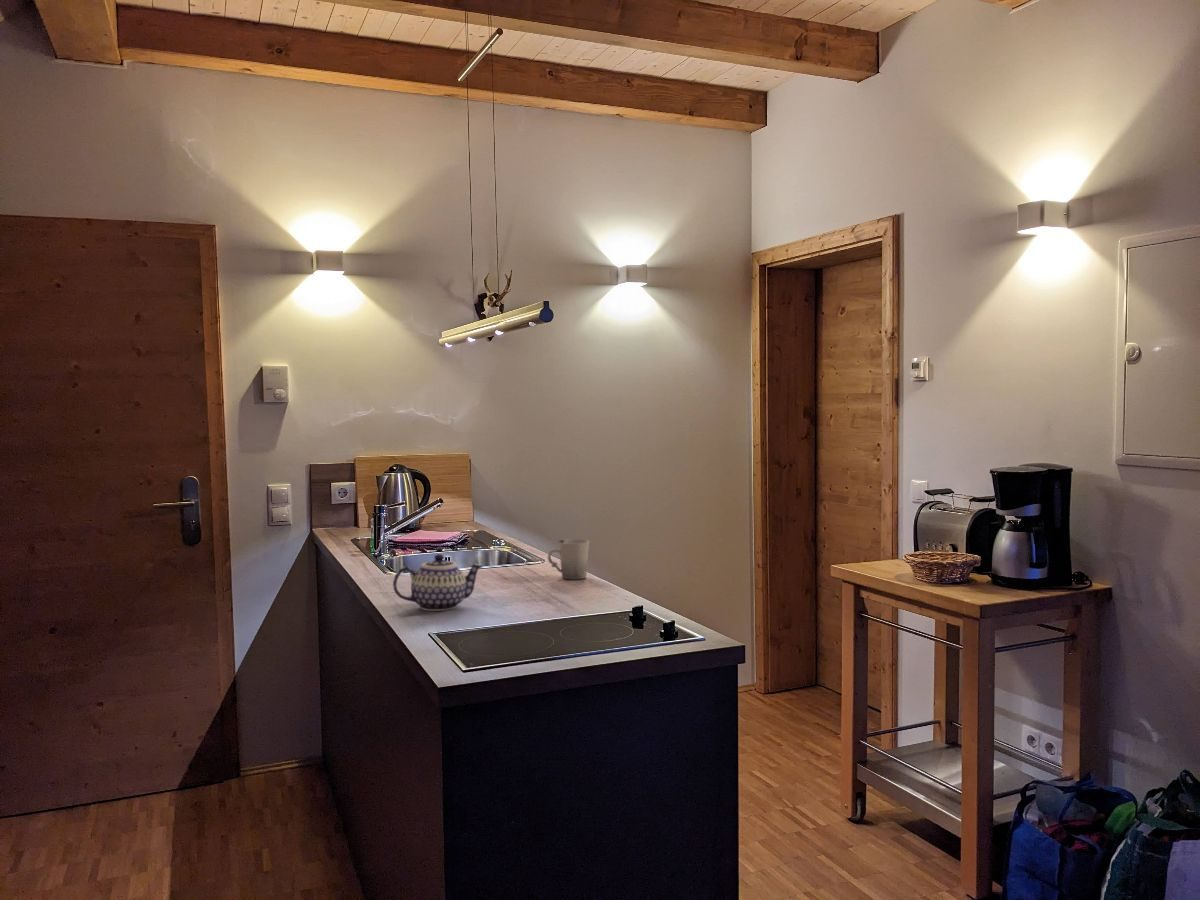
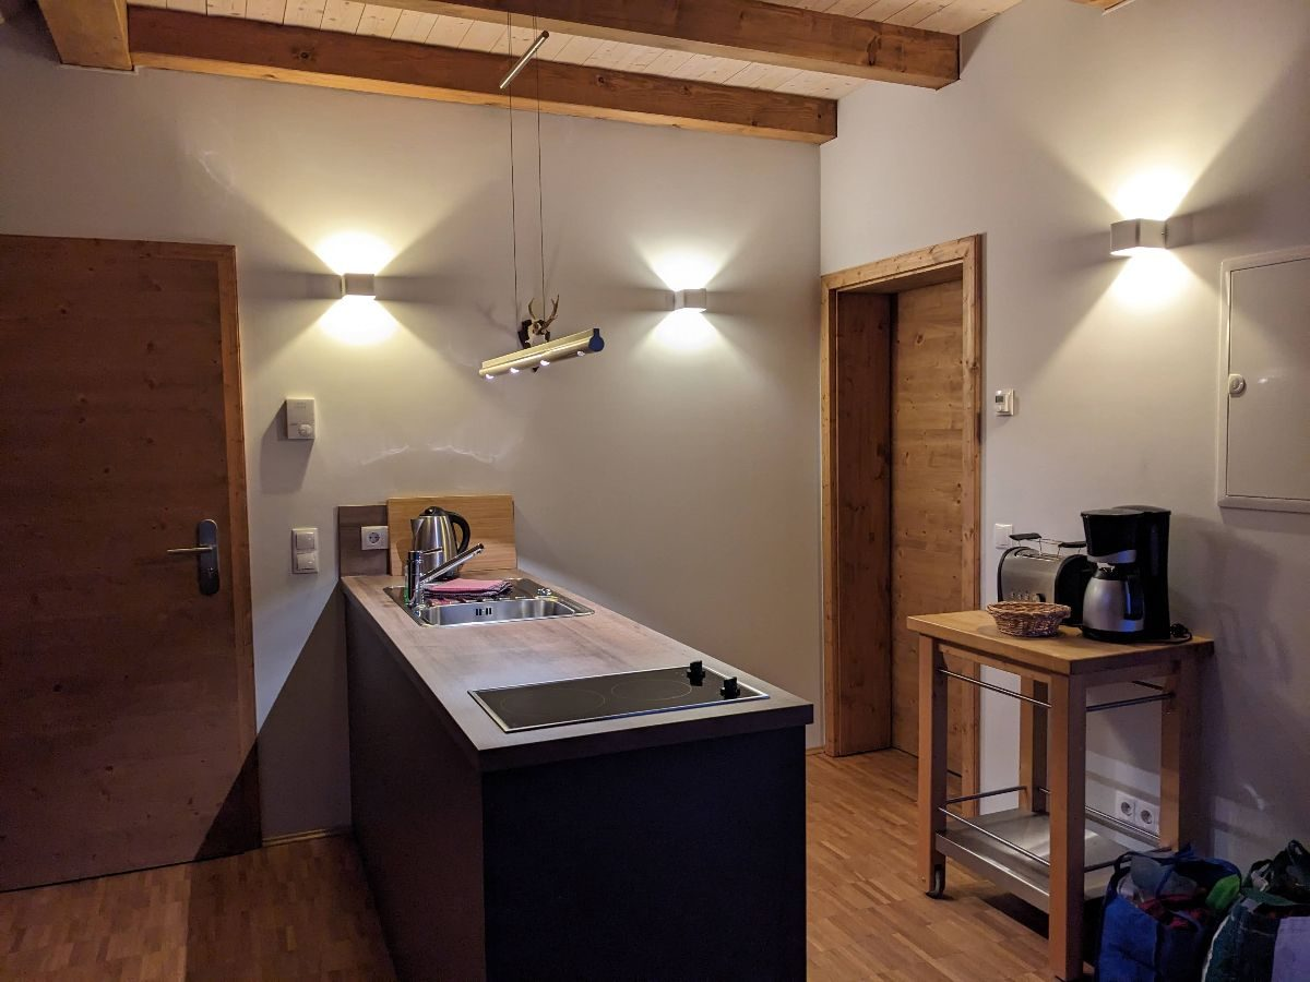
- cup [547,538,590,580]
- teapot [392,553,484,612]
